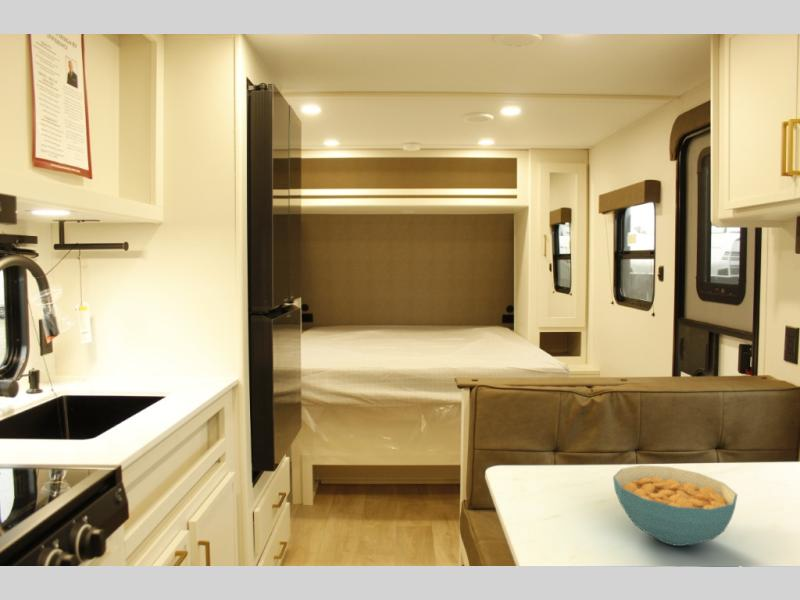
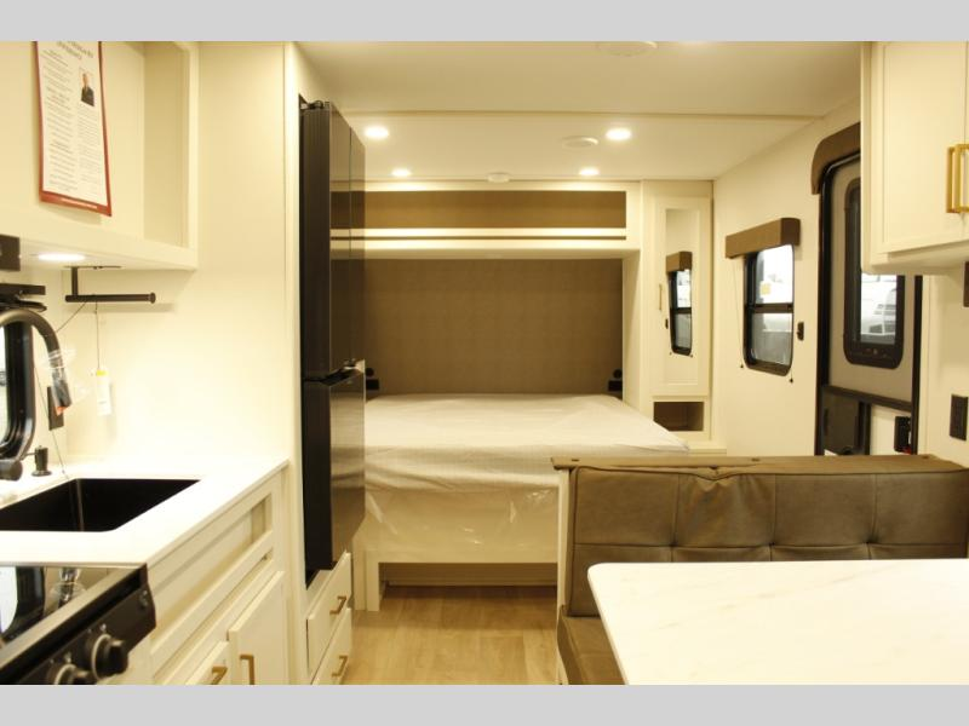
- cereal bowl [612,464,738,547]
